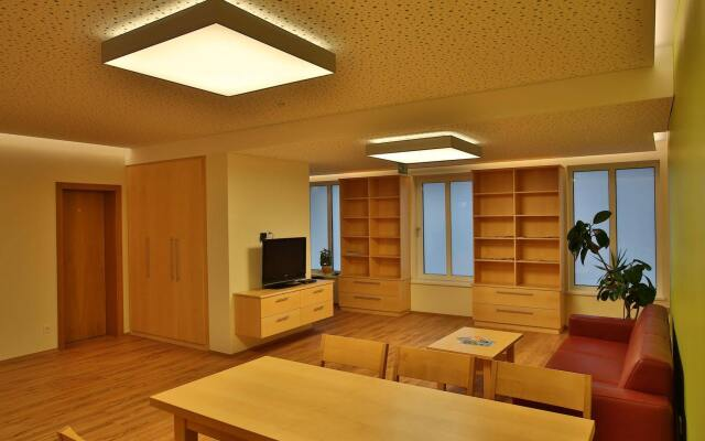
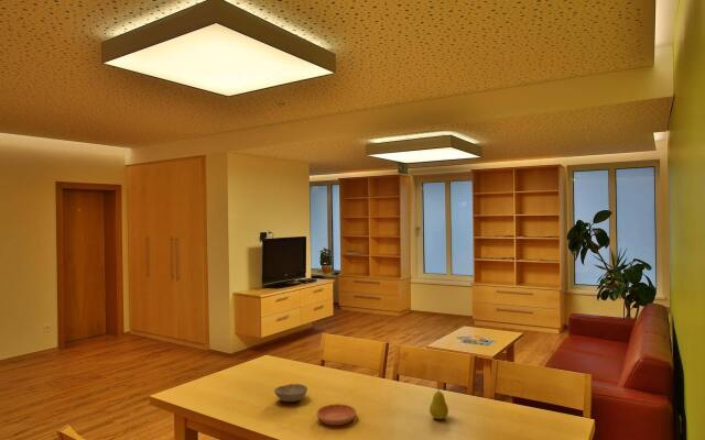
+ bowl [273,383,308,403]
+ fruit [429,388,449,420]
+ saucer [315,403,357,427]
